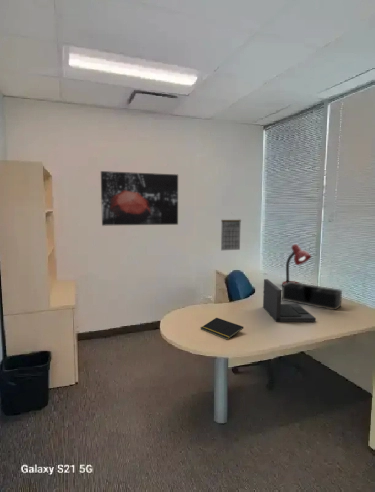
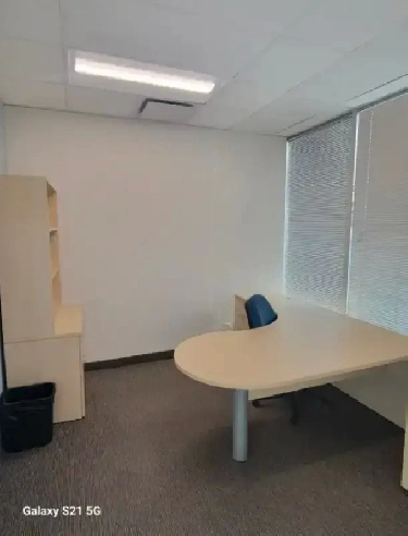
- desk lamp [281,243,312,286]
- wall art [100,170,179,227]
- desk organizer [281,281,343,311]
- laptop [262,278,317,323]
- notepad [200,317,244,341]
- calendar [220,213,242,251]
